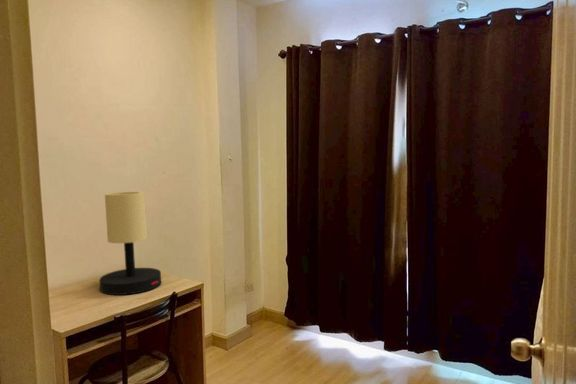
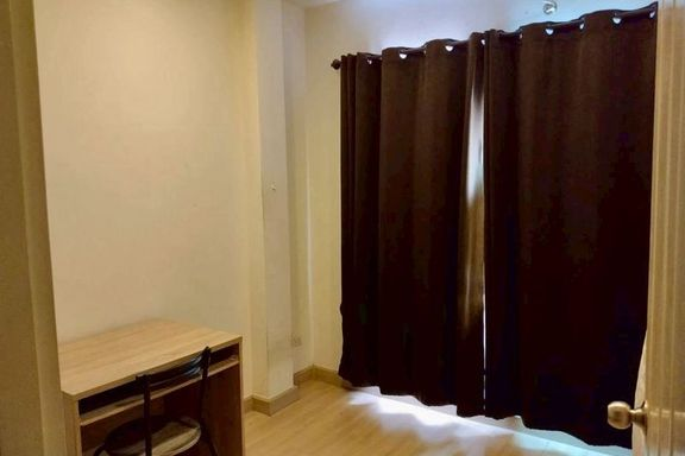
- table lamp [99,191,162,296]
